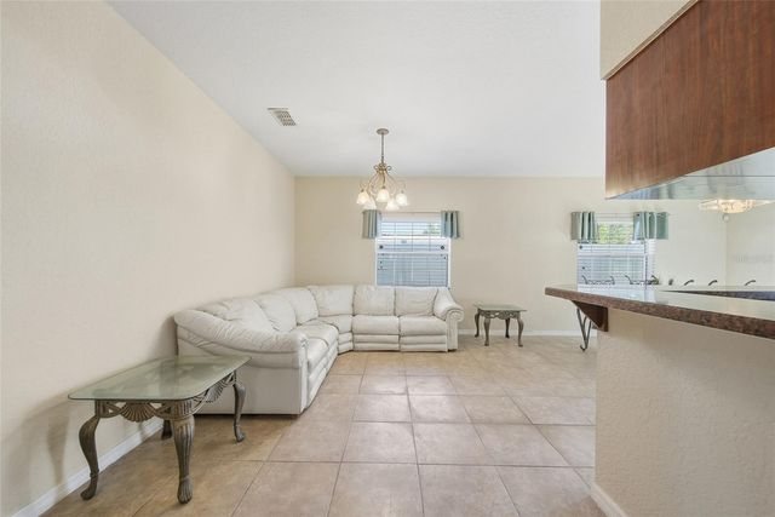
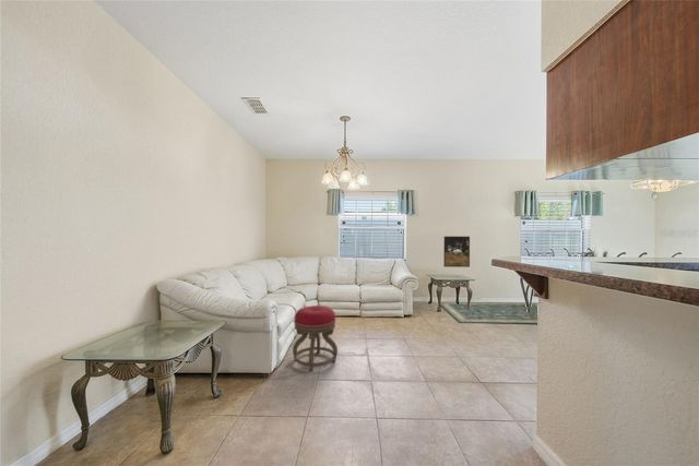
+ rug [440,301,538,325]
+ stool [292,304,339,371]
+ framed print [442,236,471,268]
